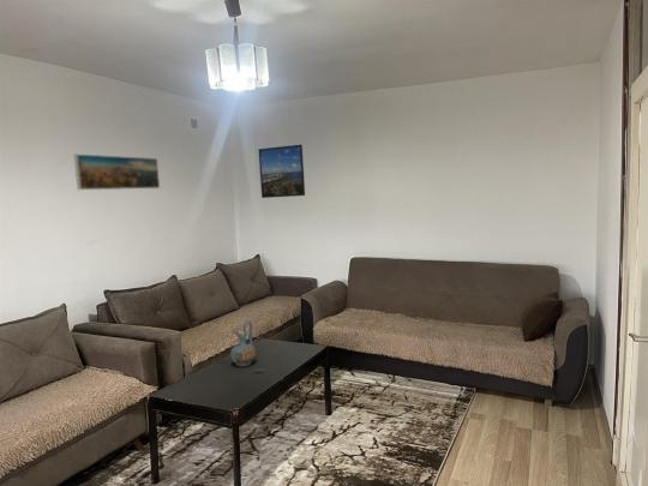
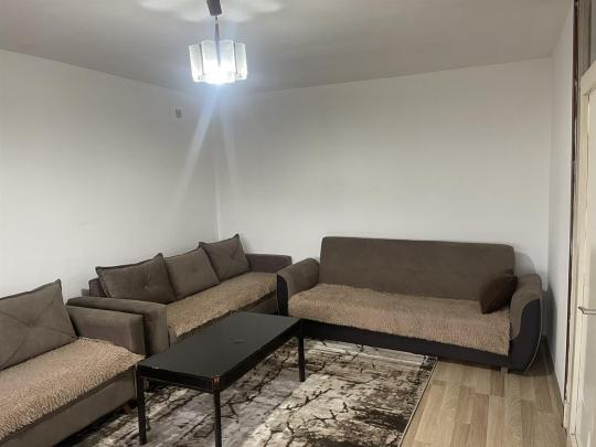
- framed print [73,152,161,191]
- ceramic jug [229,320,257,367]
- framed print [257,144,306,199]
